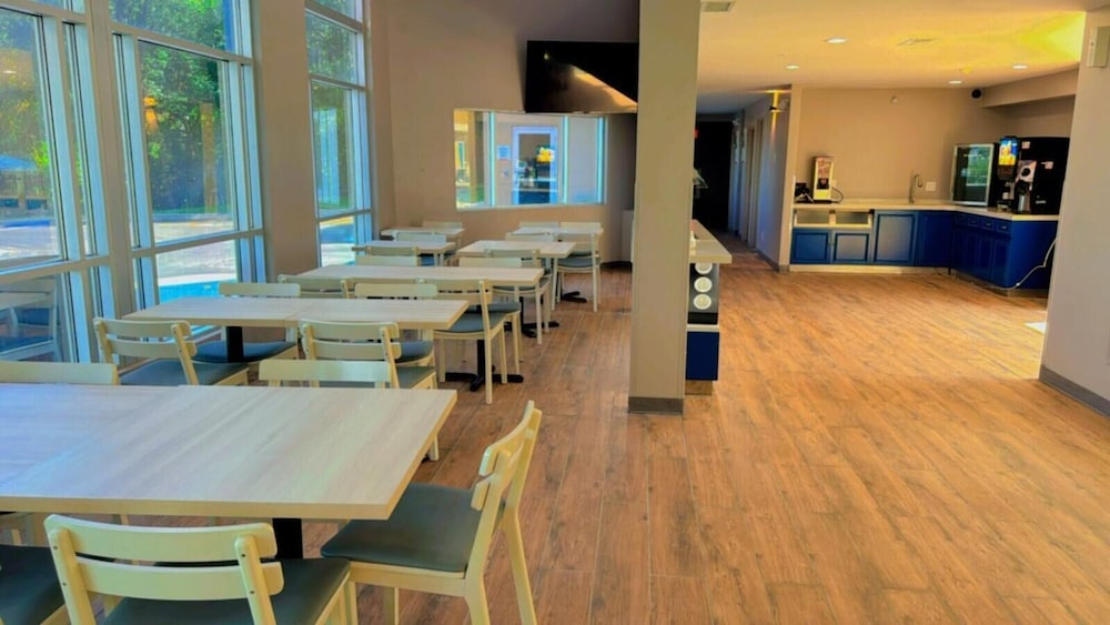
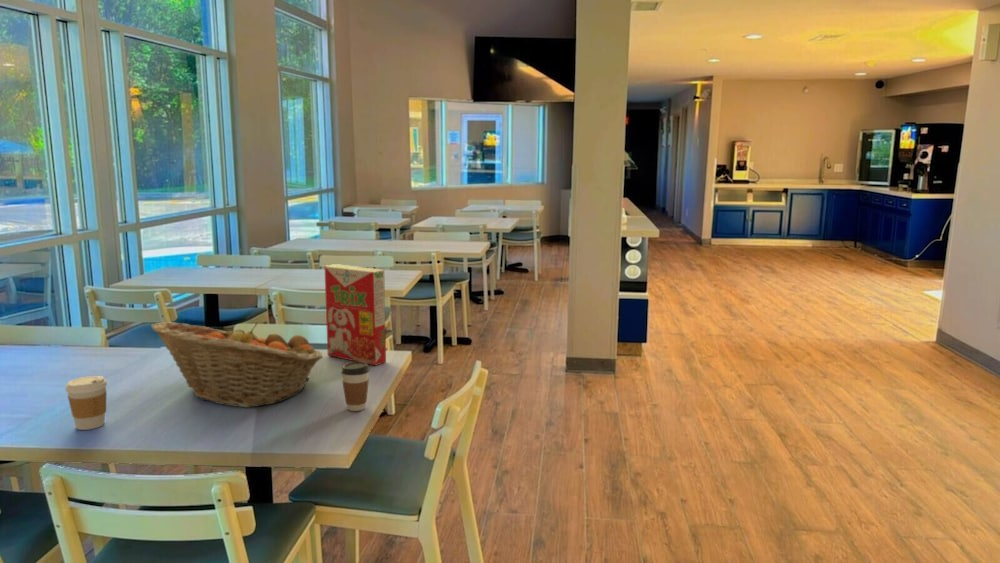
+ coffee cup [65,375,108,431]
+ cereal box [324,263,387,367]
+ coffee cup [340,361,370,412]
+ fruit basket [150,321,324,408]
